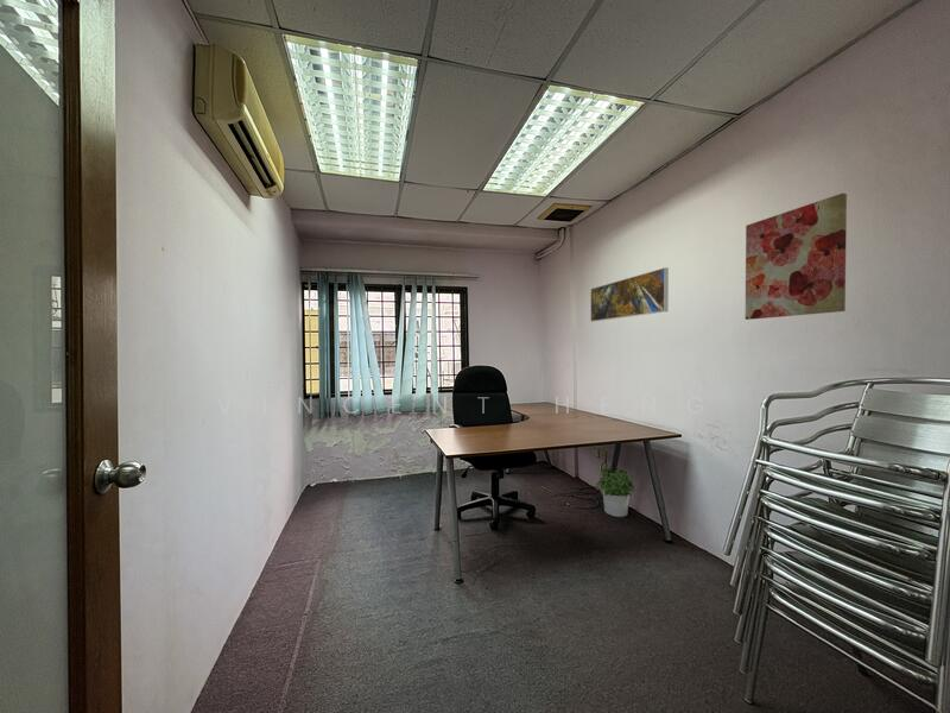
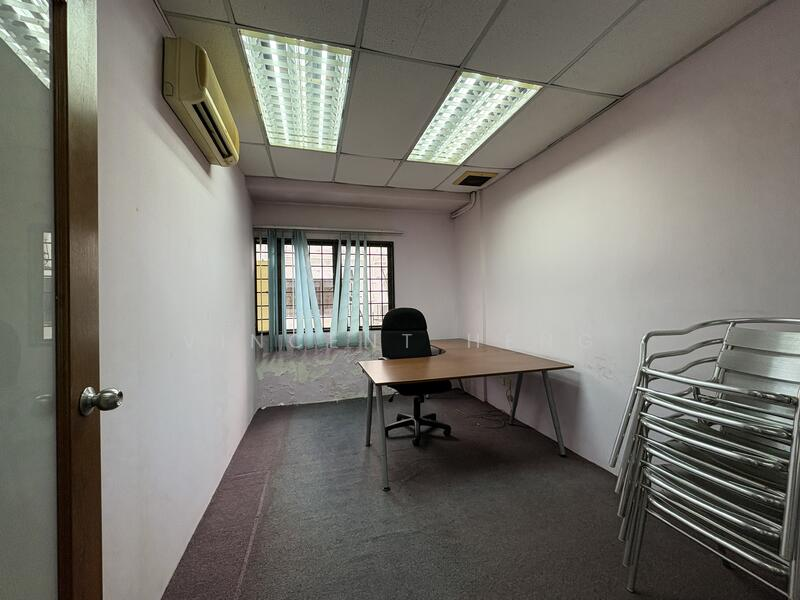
- potted plant [595,465,635,518]
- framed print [589,266,670,323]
- wall art [745,193,848,321]
